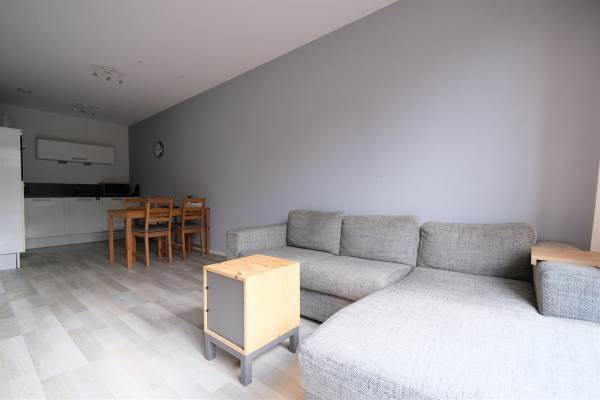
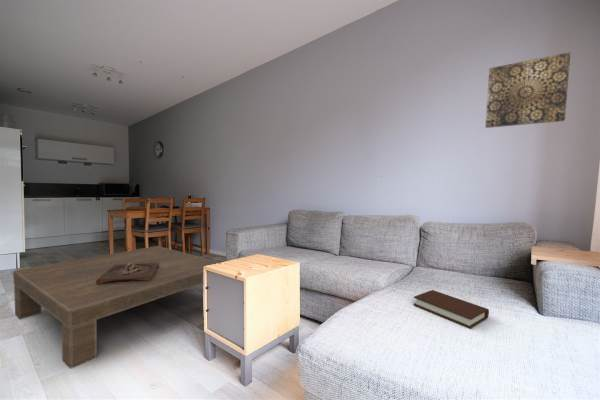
+ wooden tray [96,263,159,285]
+ coffee table [12,245,221,370]
+ book [412,289,490,329]
+ wall art [484,51,572,129]
